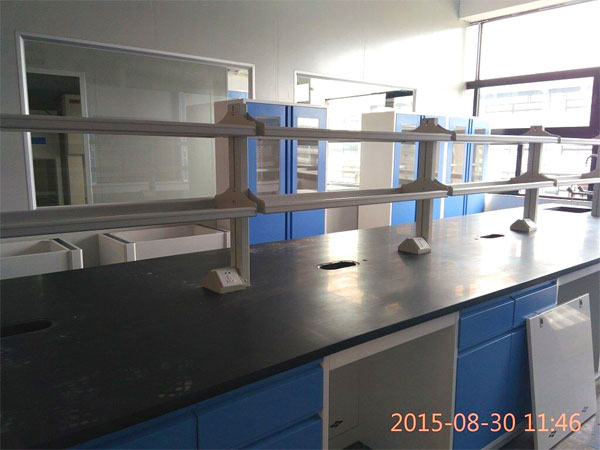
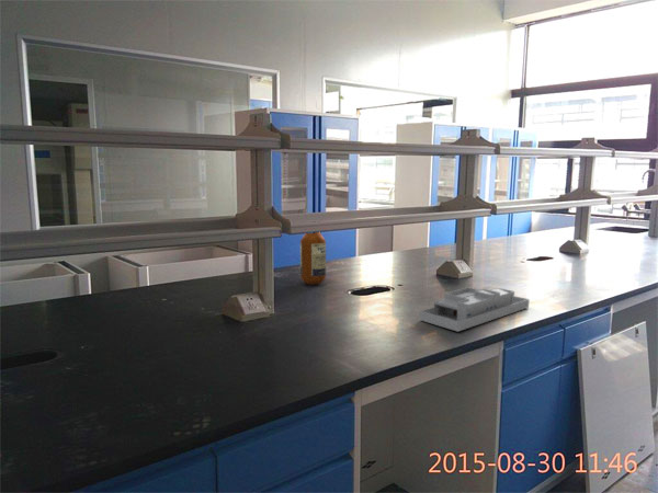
+ bottle [299,231,327,286]
+ desk organizer [419,287,531,333]
